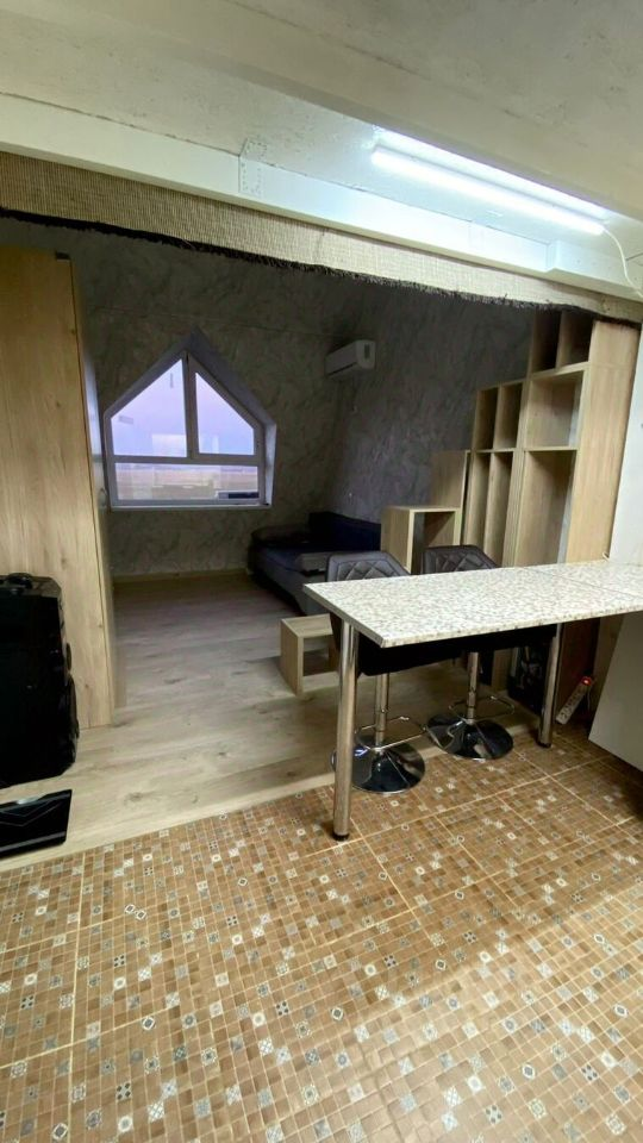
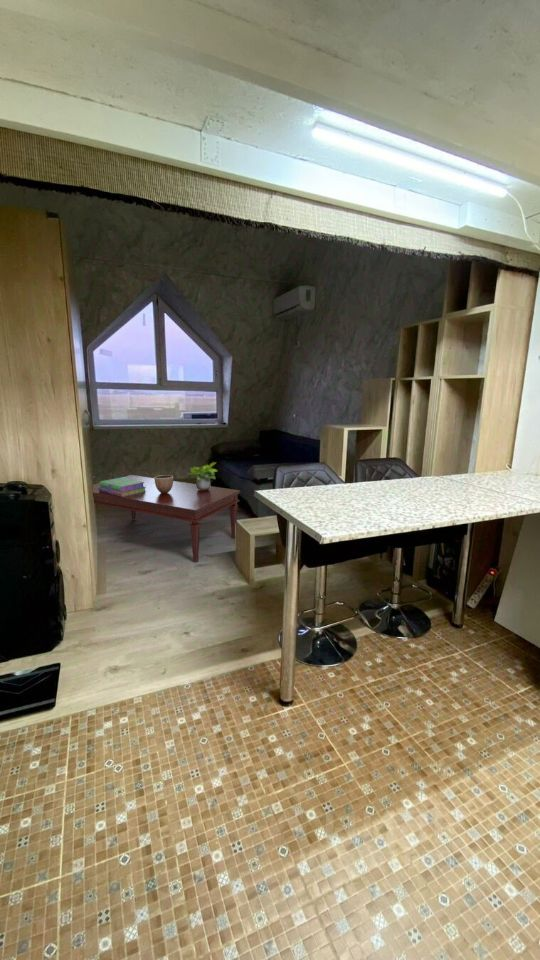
+ decorative bowl [153,474,174,494]
+ coffee table [92,474,241,564]
+ stack of books [98,476,146,497]
+ potted plant [187,461,219,490]
